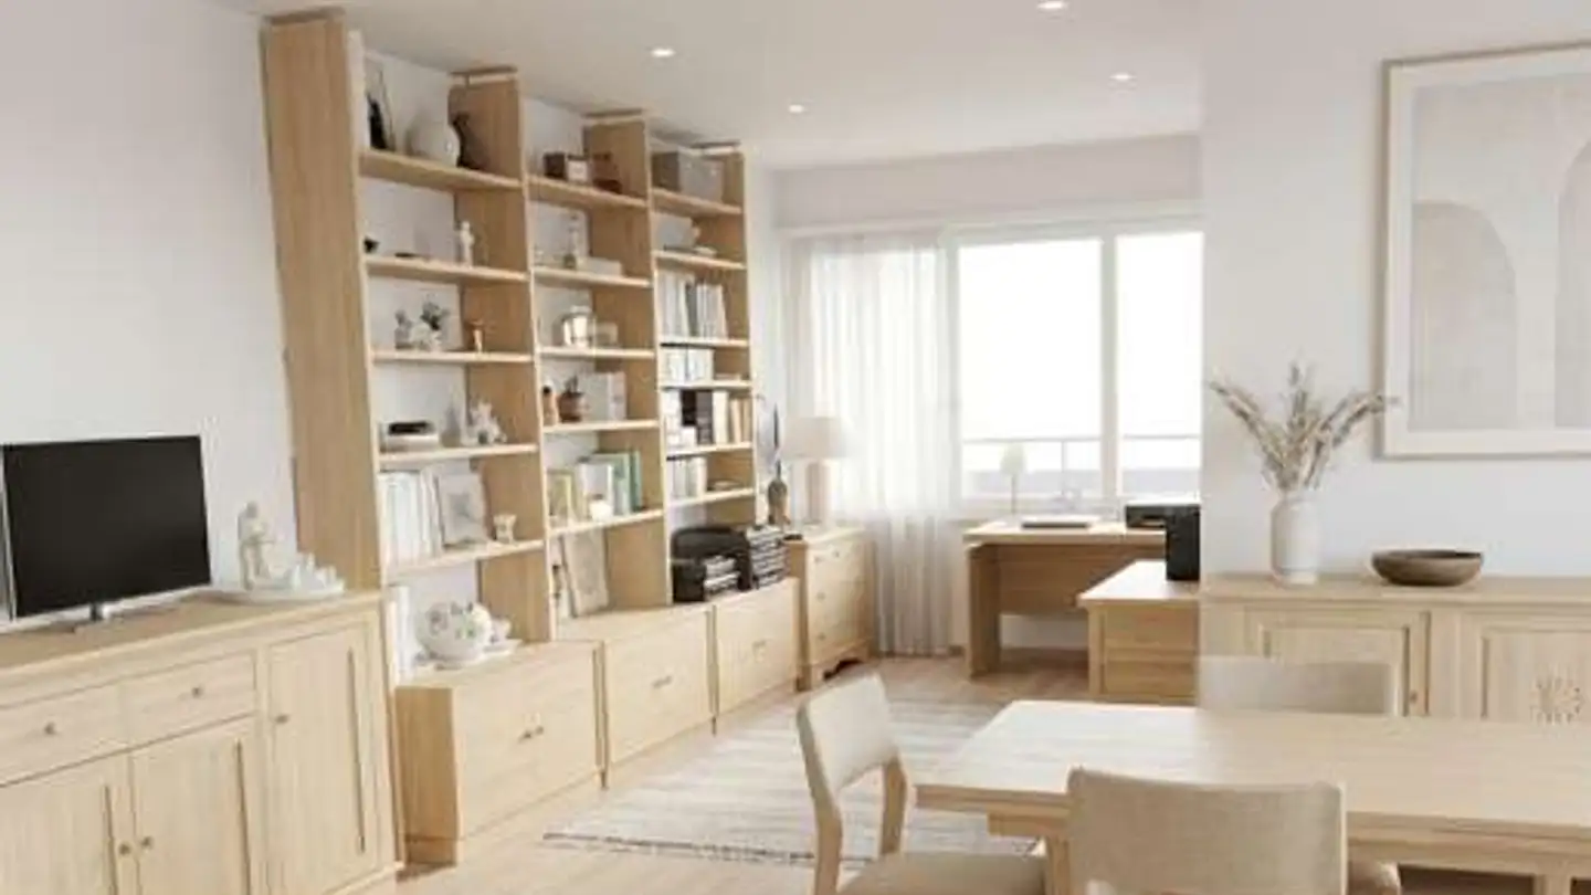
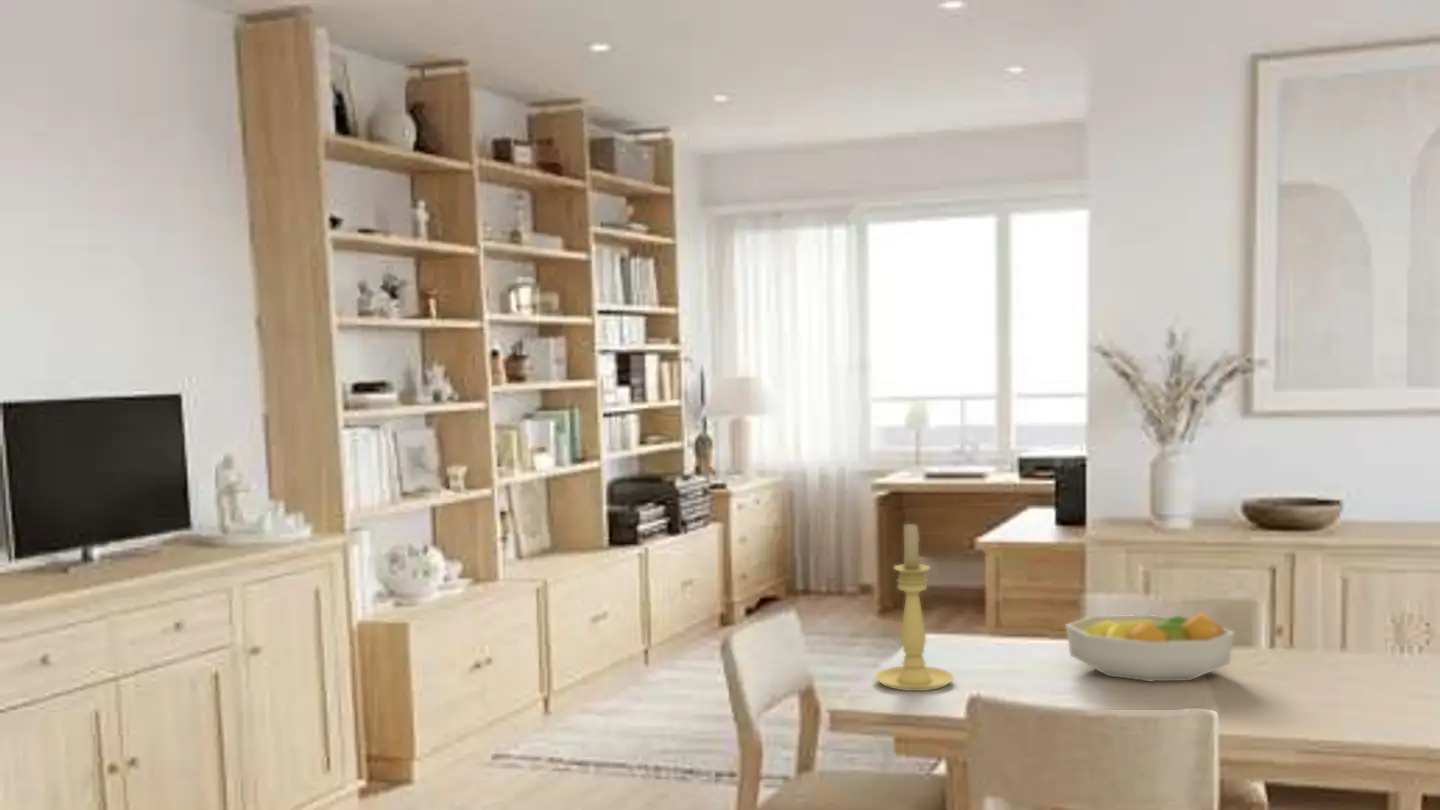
+ candle holder [874,520,955,692]
+ fruit bowl [1064,611,1236,682]
